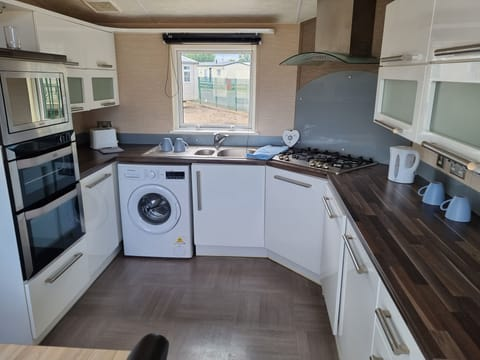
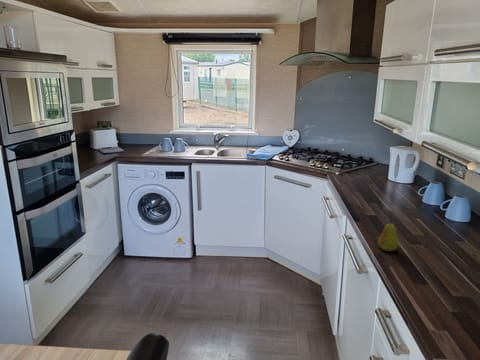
+ fruit [377,221,400,252]
